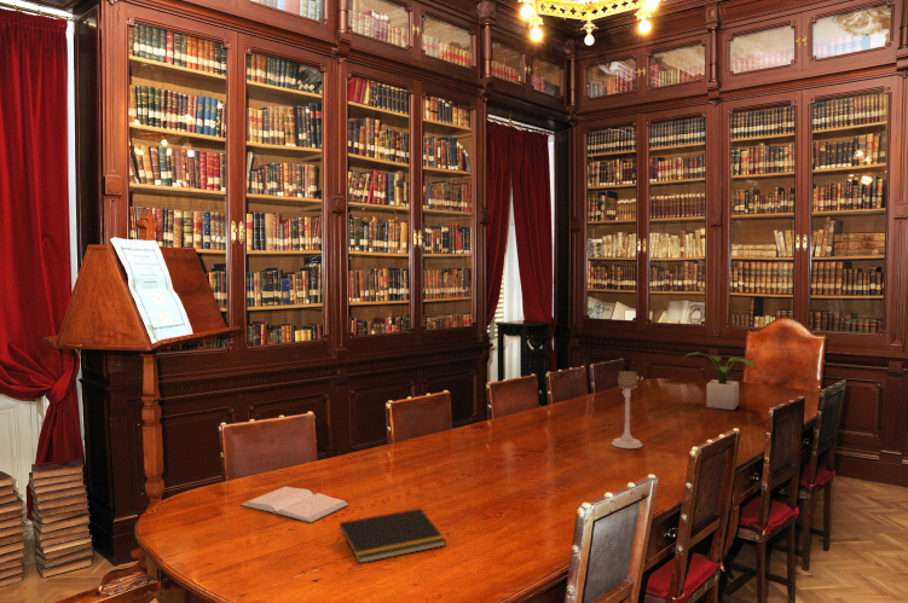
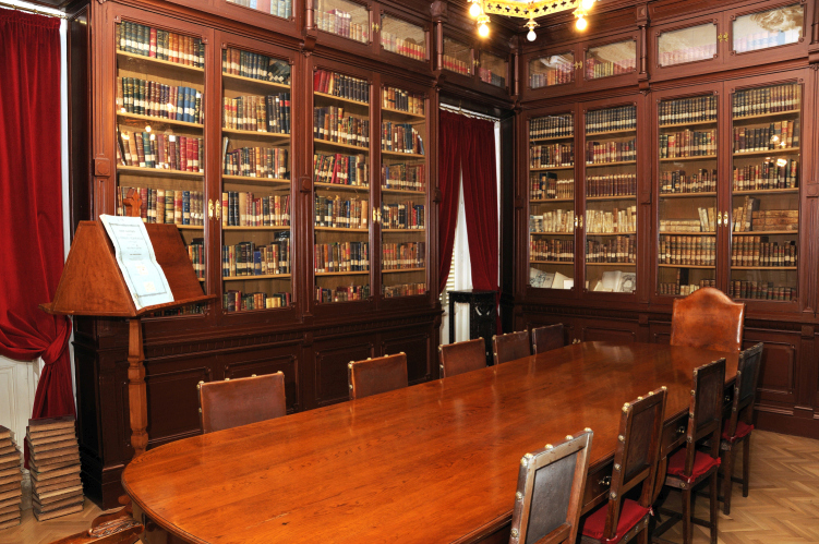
- book [239,486,349,523]
- potted plant [681,350,754,411]
- notepad [336,508,447,564]
- candle holder [611,370,643,450]
